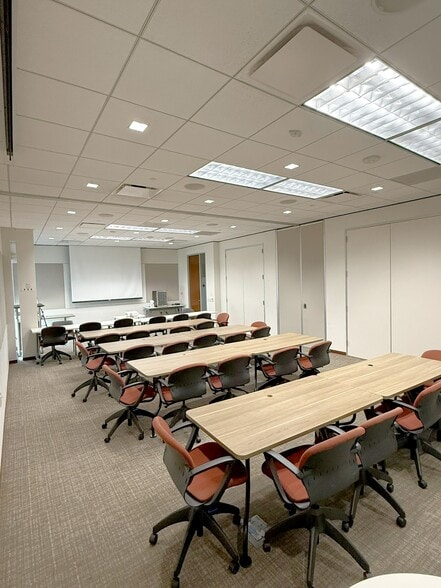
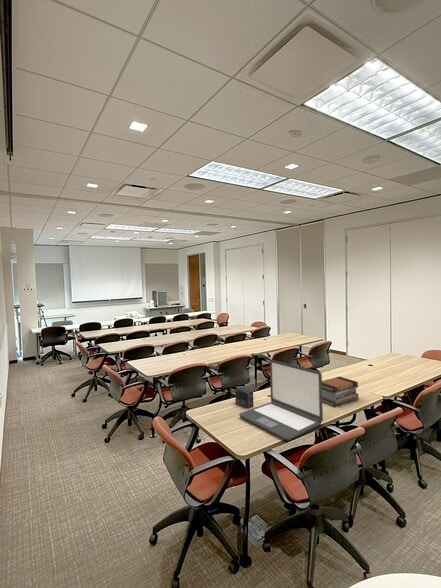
+ small box [234,386,254,409]
+ book stack [322,375,360,408]
+ laptop [238,359,324,441]
